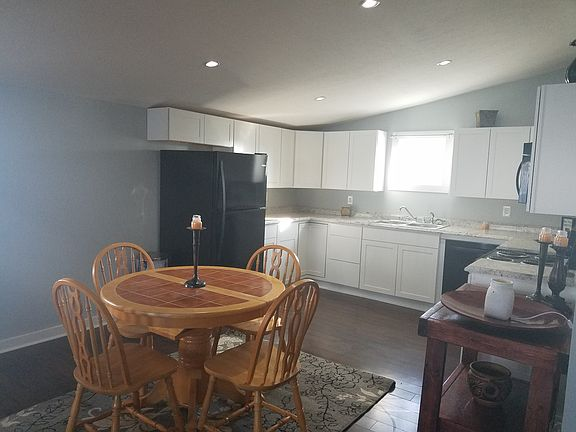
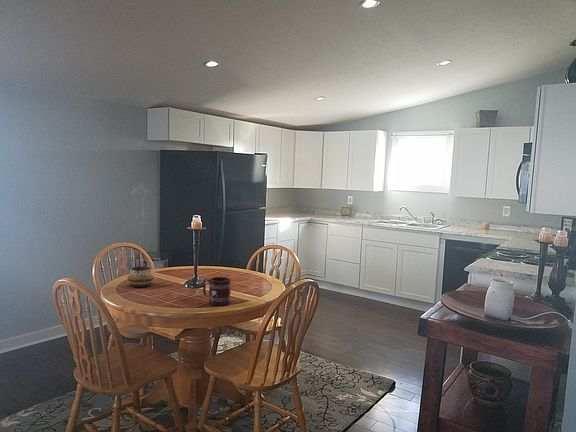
+ mug [202,276,232,307]
+ decorative bowl [126,265,155,288]
